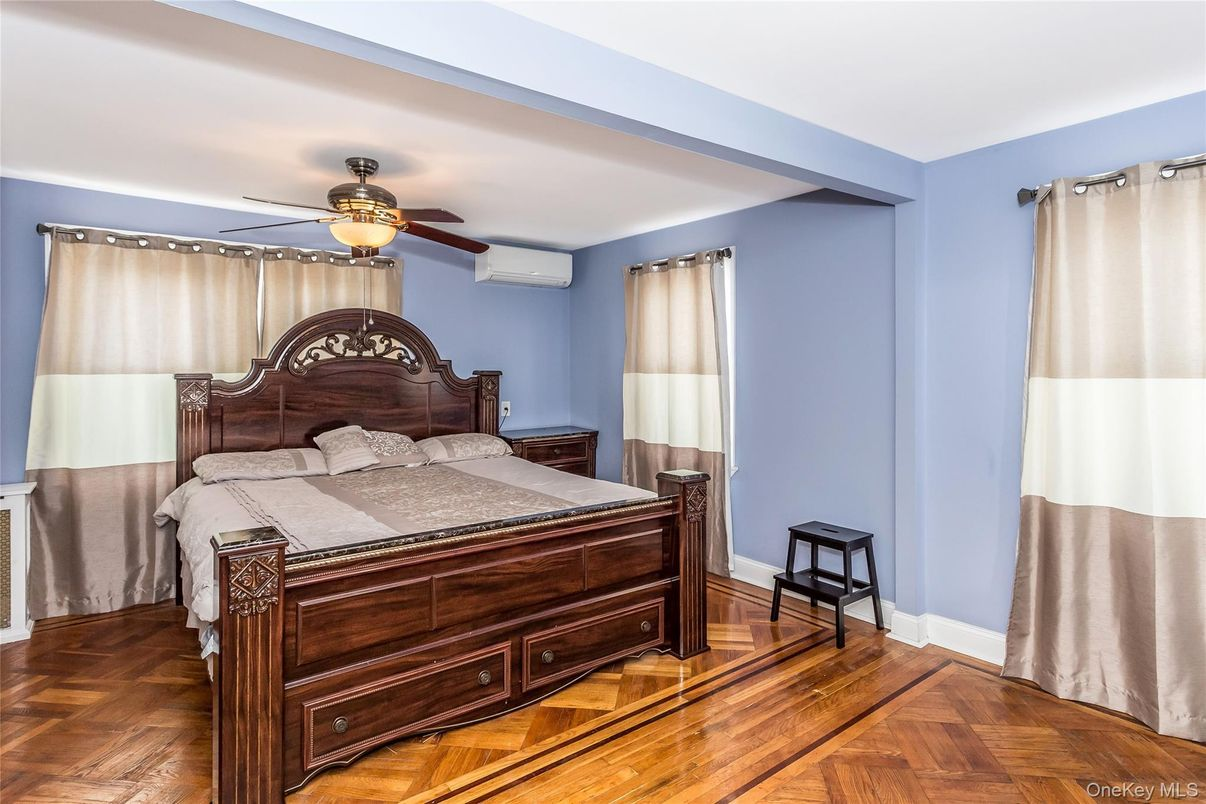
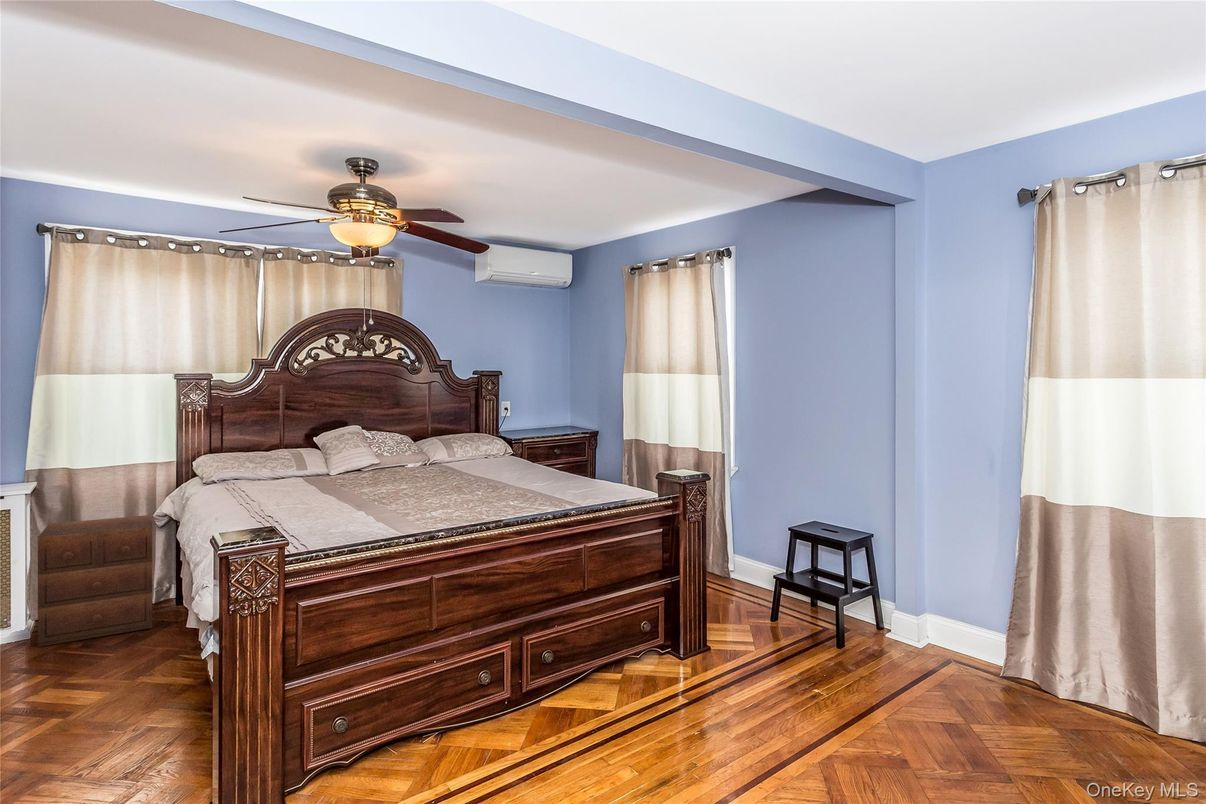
+ nightstand [37,514,153,648]
